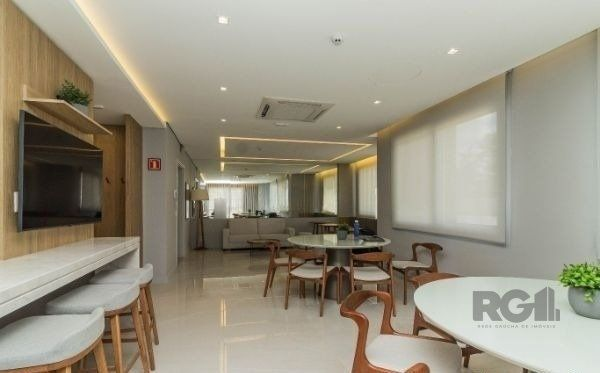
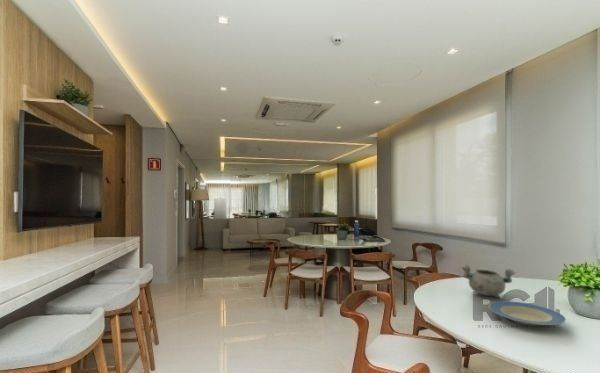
+ decorative bowl [461,264,516,297]
+ plate [488,300,567,327]
